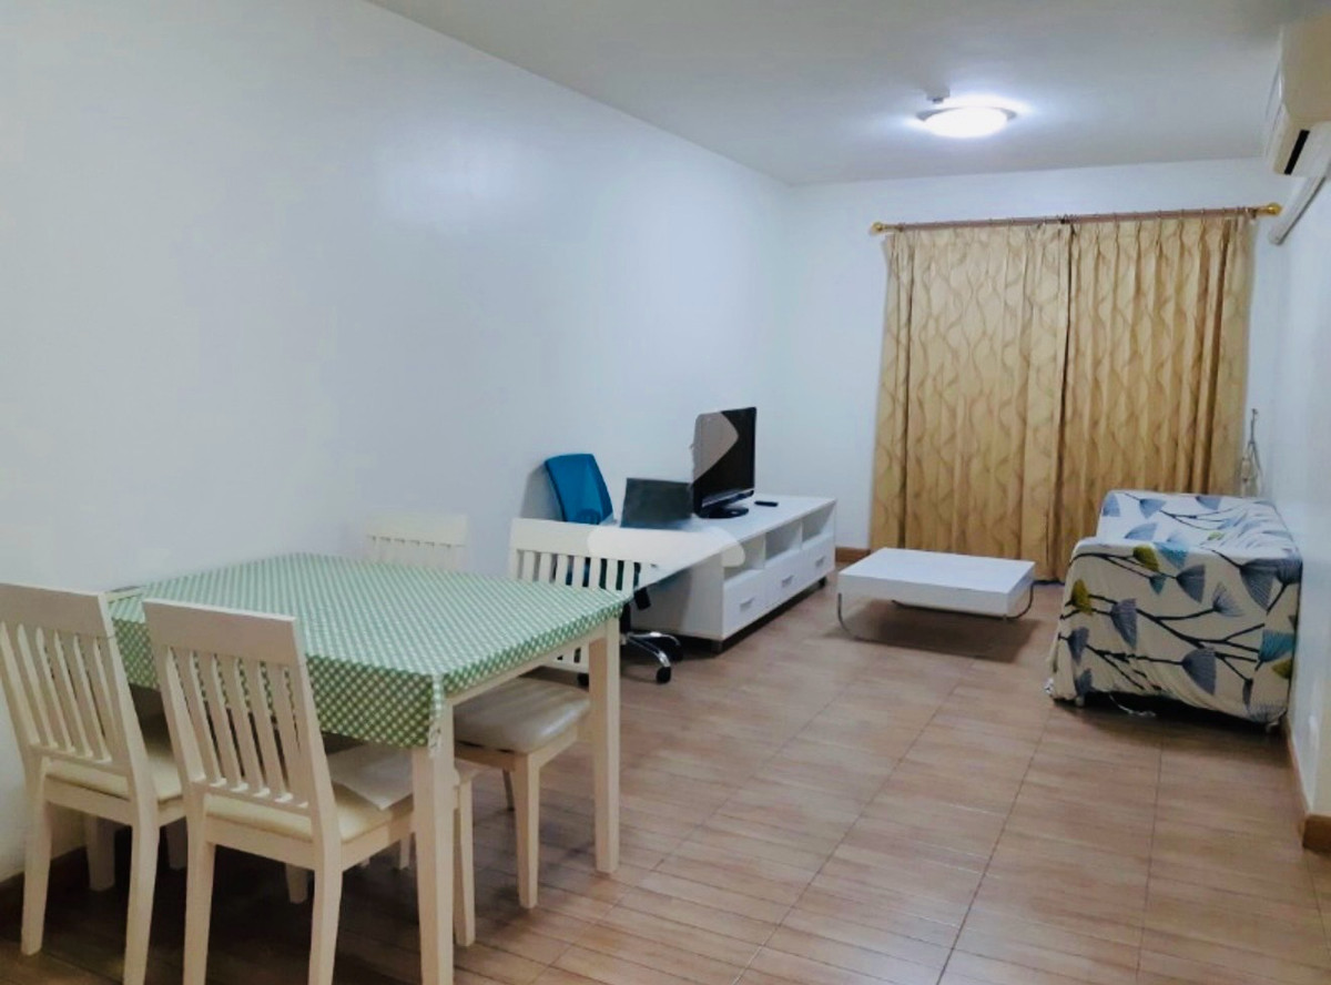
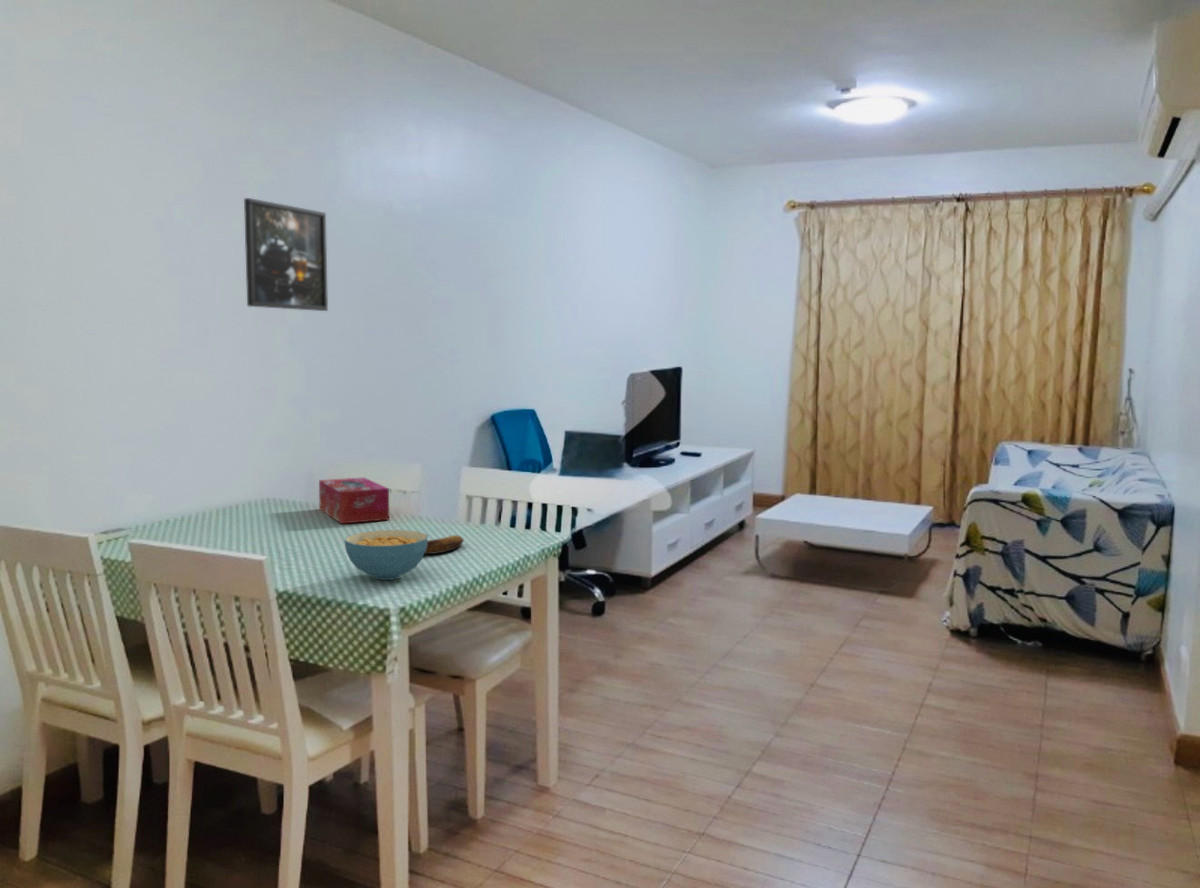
+ banana [424,534,465,555]
+ tissue box [318,476,390,525]
+ cereal bowl [344,529,429,581]
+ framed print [243,197,329,312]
